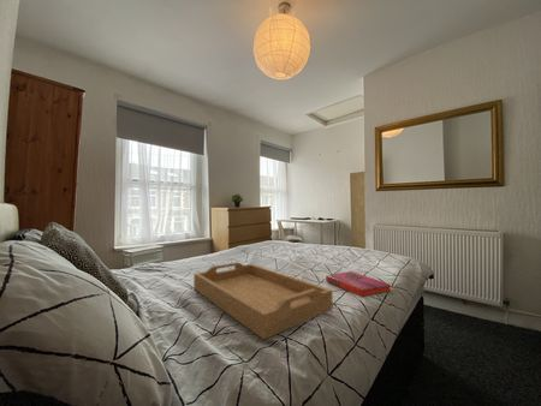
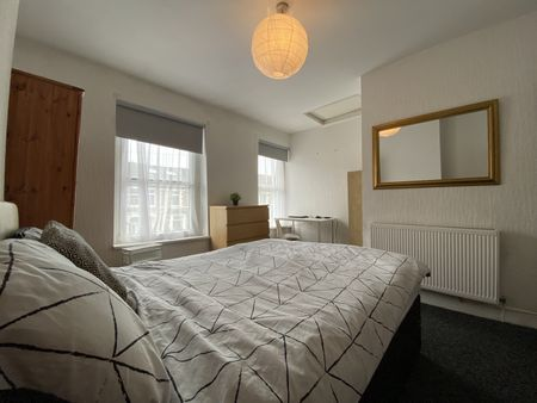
- serving tray [192,261,333,341]
- hardback book [325,270,392,299]
